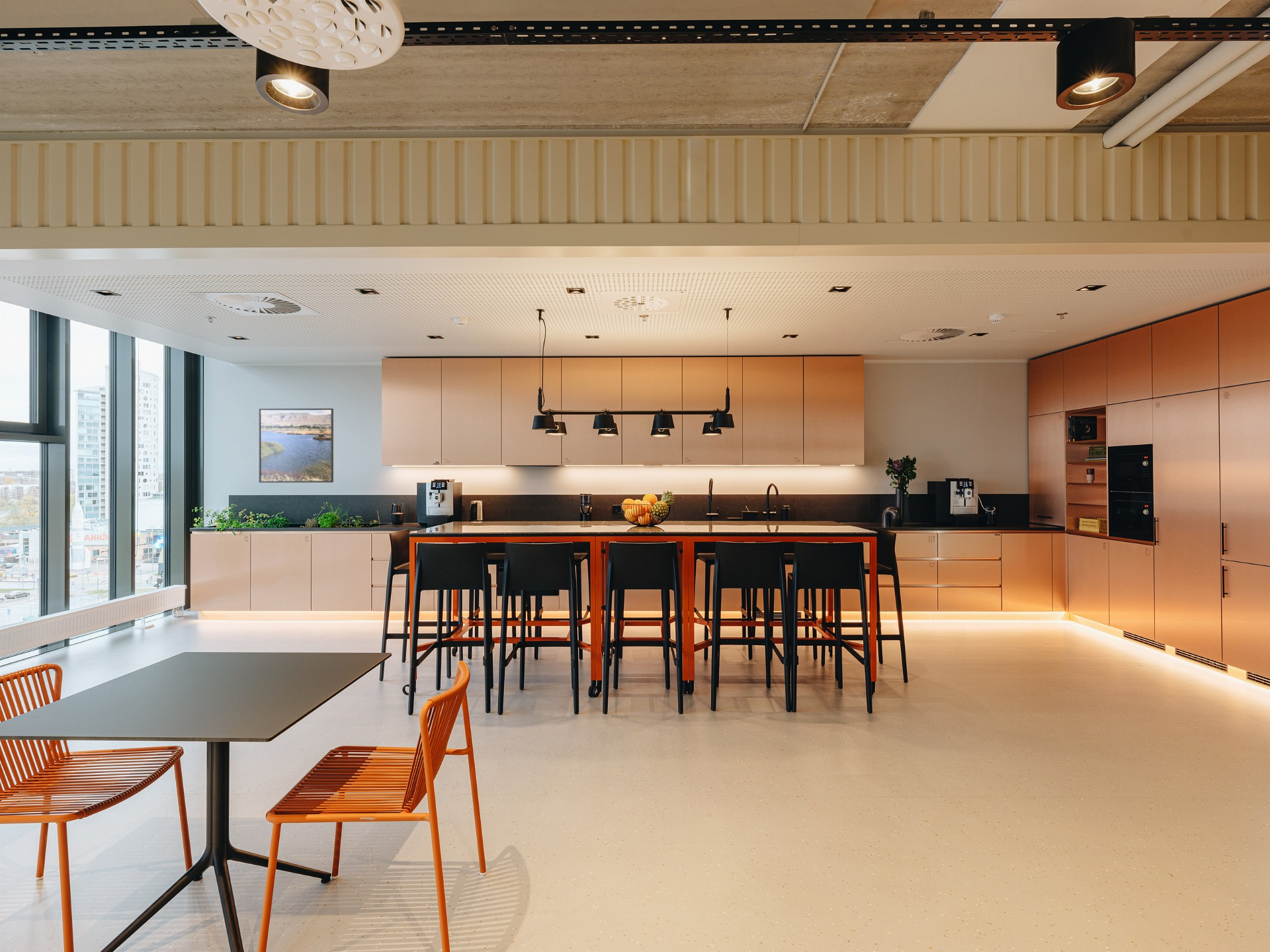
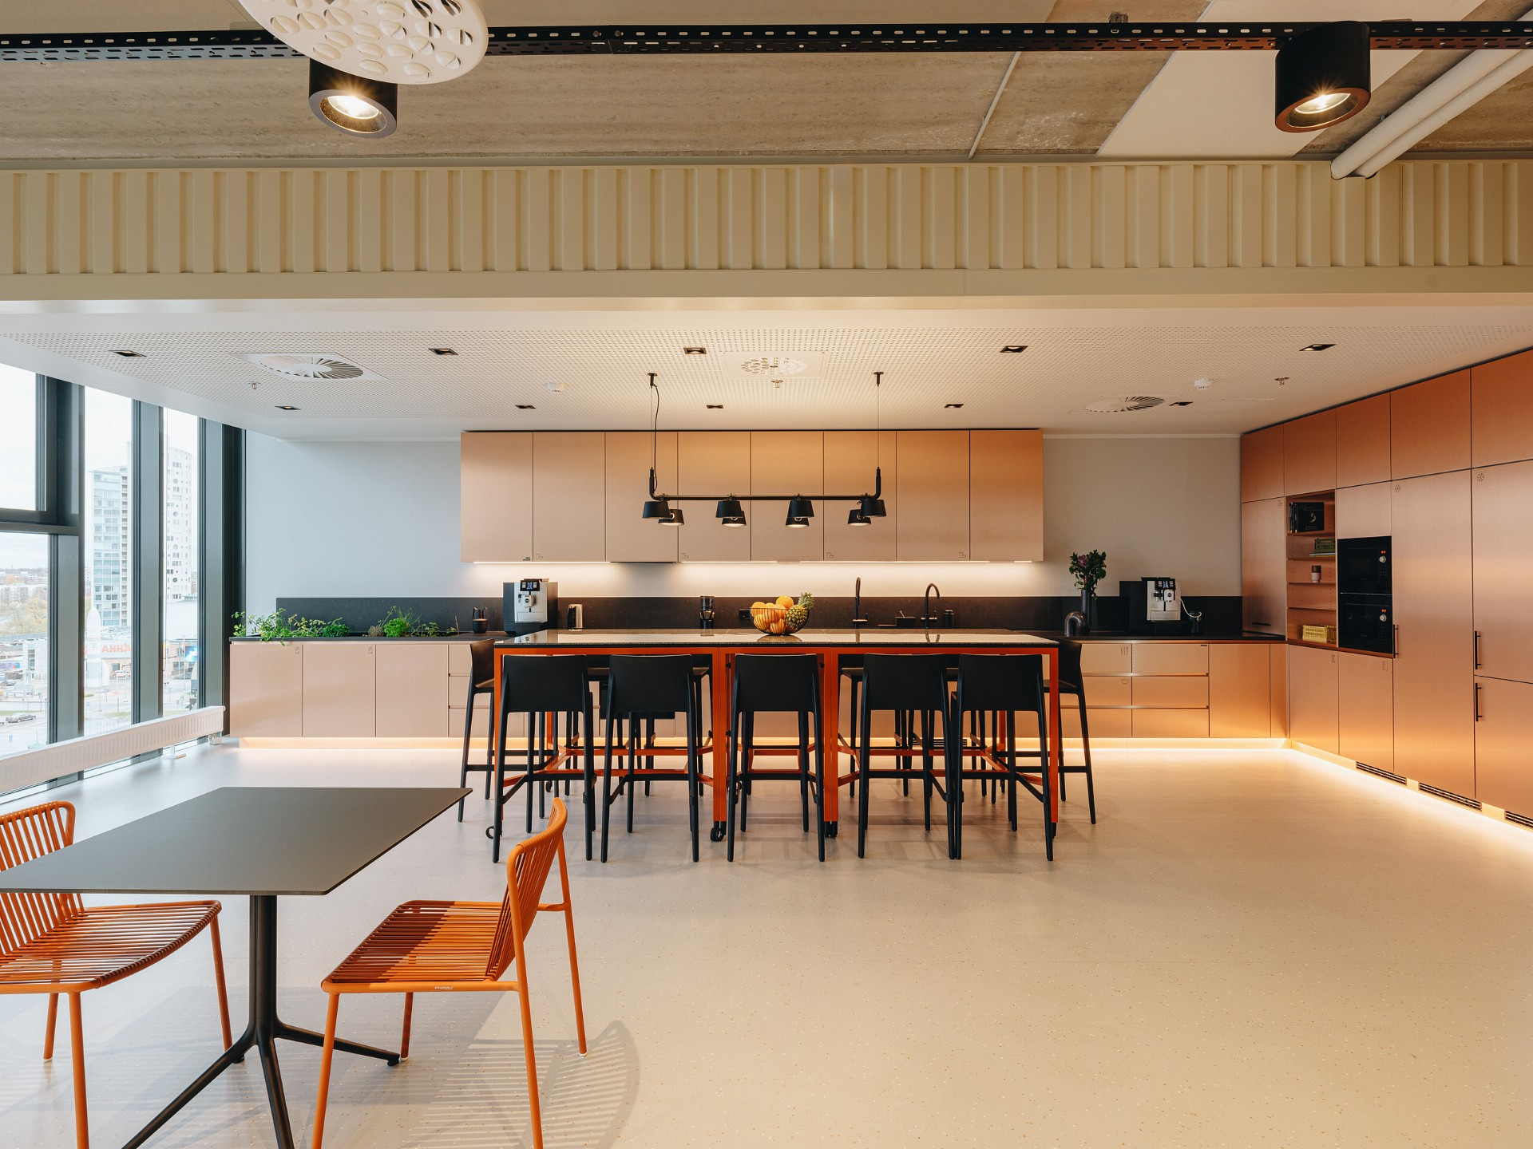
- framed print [259,408,334,483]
